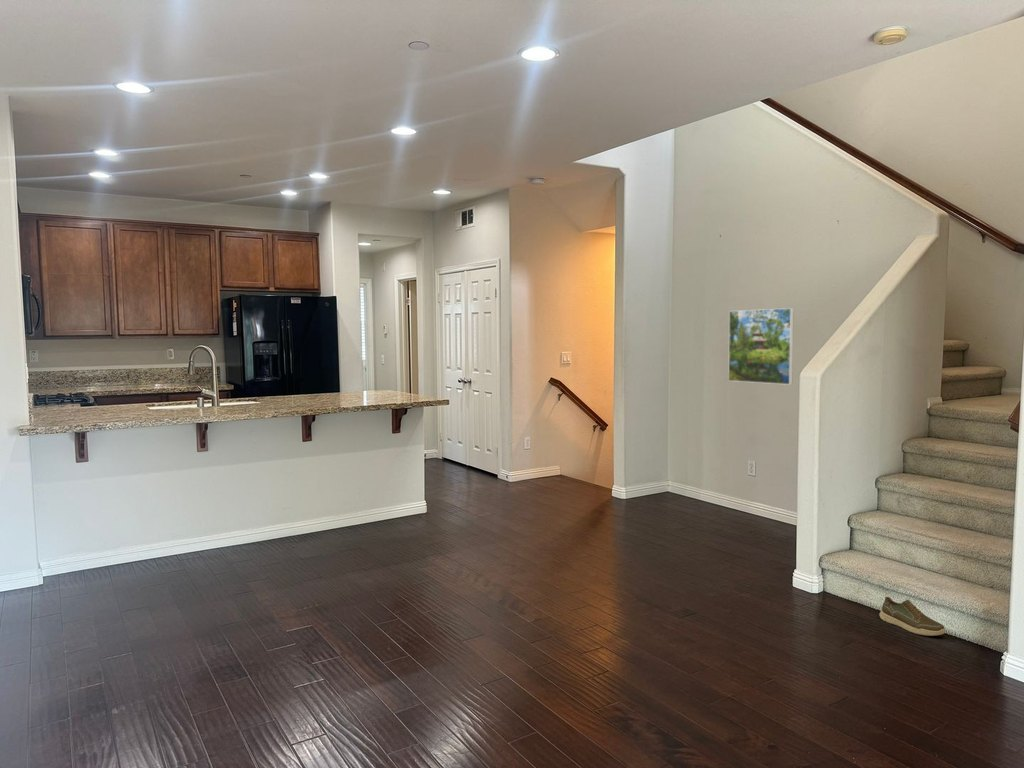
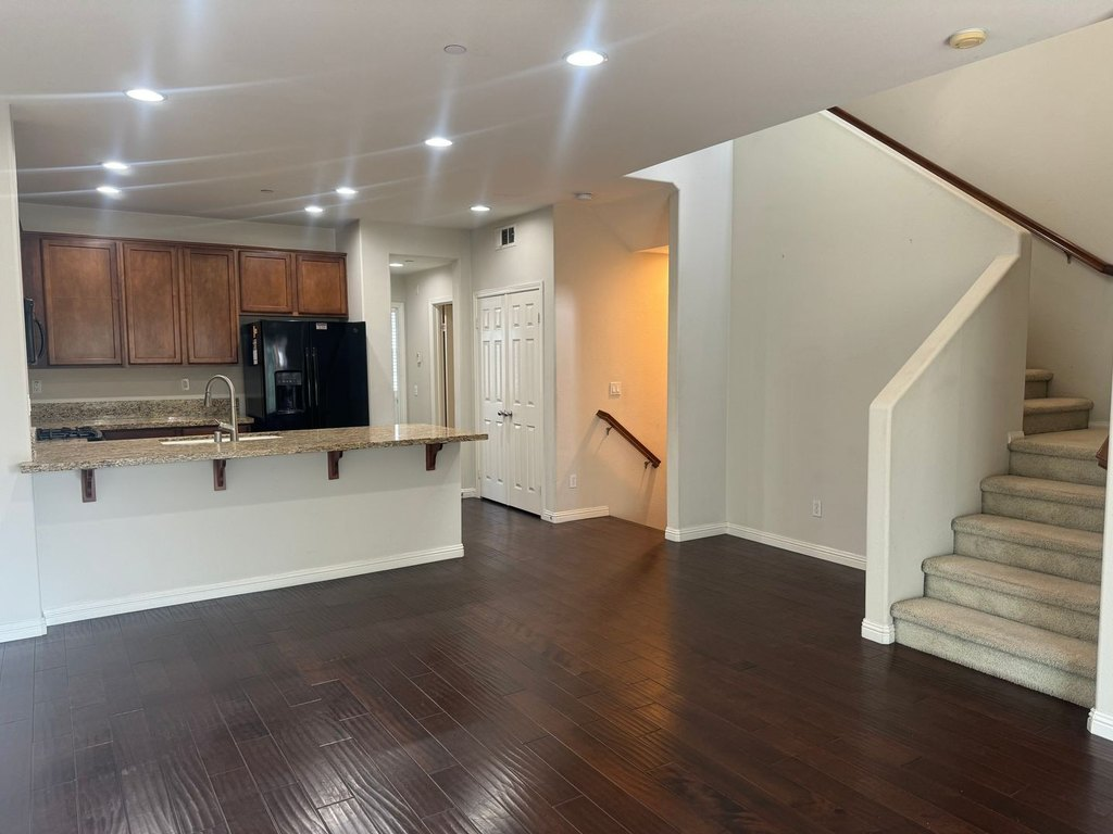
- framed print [727,307,795,386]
- shoe [879,596,947,637]
